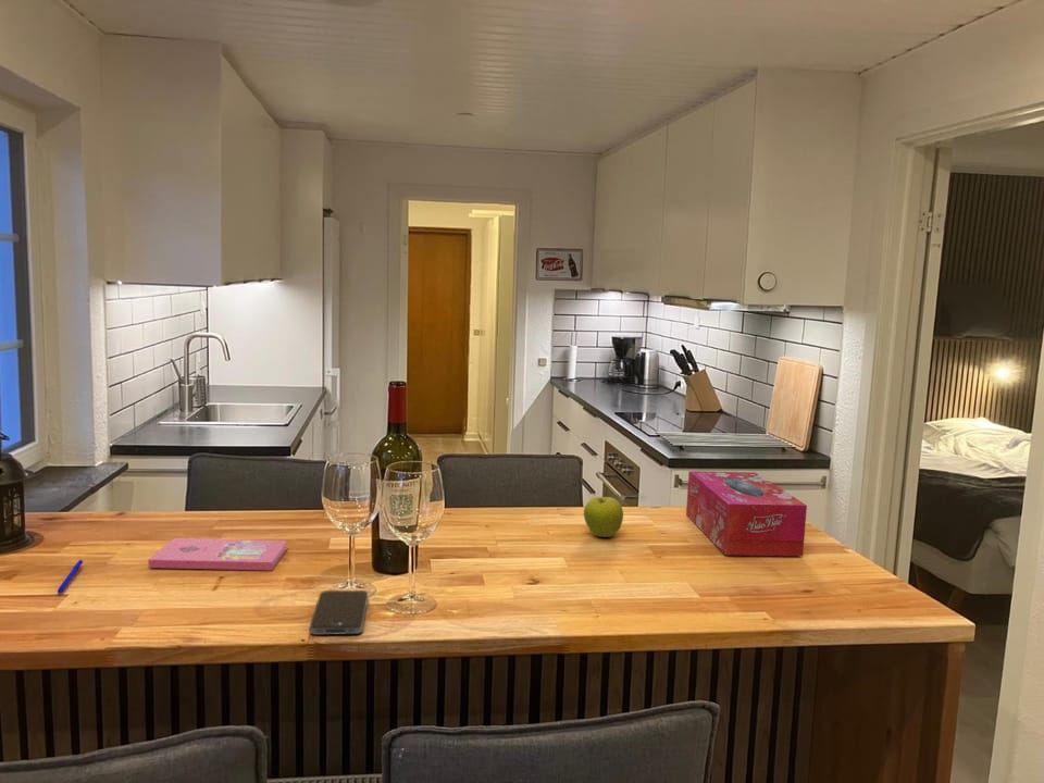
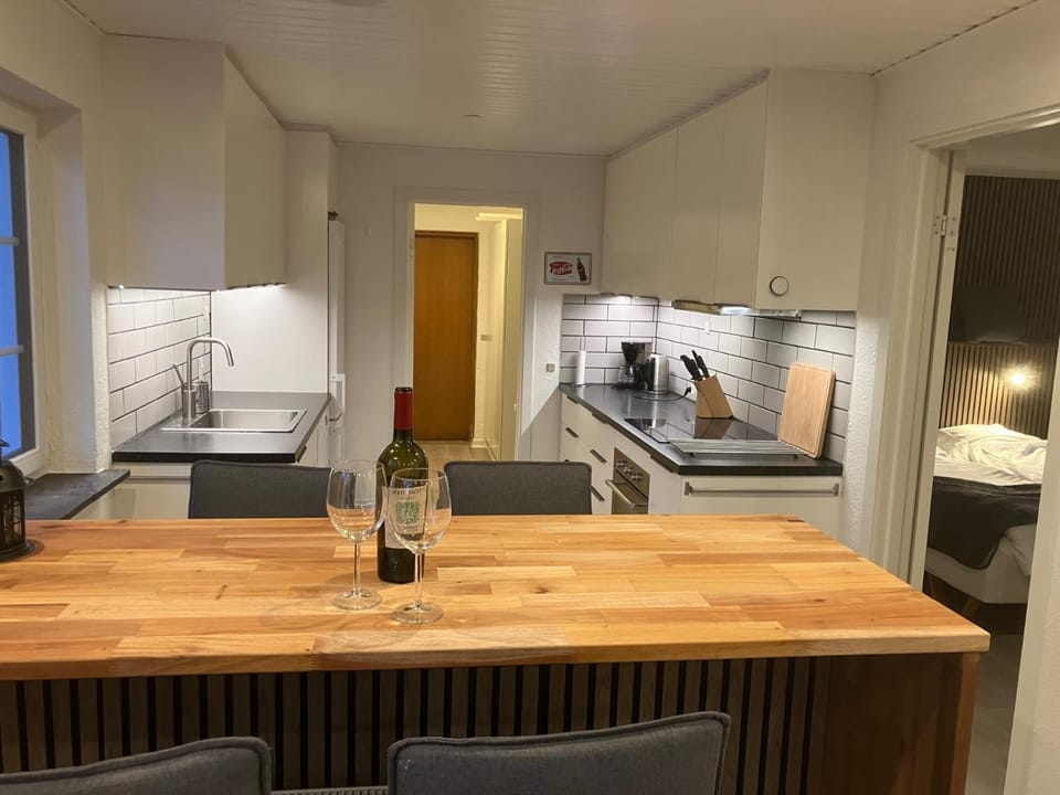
- smartphone [309,589,369,636]
- fruit [583,496,624,538]
- notebook [147,537,288,571]
- tissue box [685,470,808,557]
- pen [57,559,84,594]
